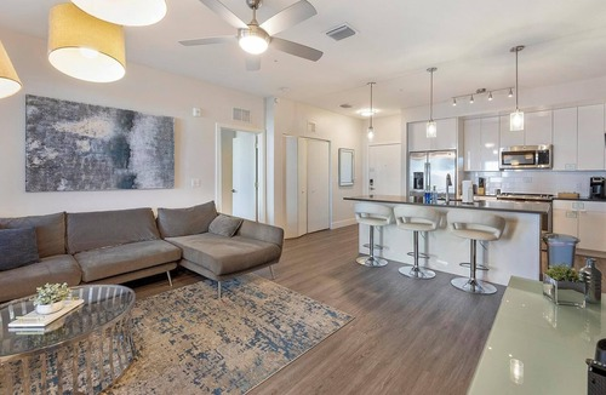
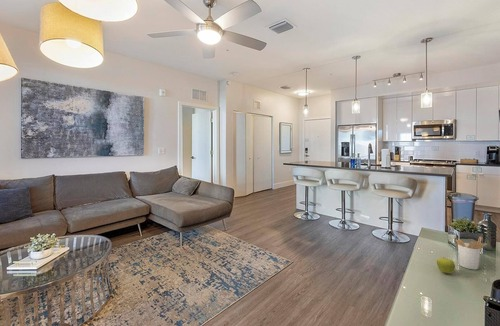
+ fruit [436,256,456,275]
+ utensil holder [455,236,488,271]
